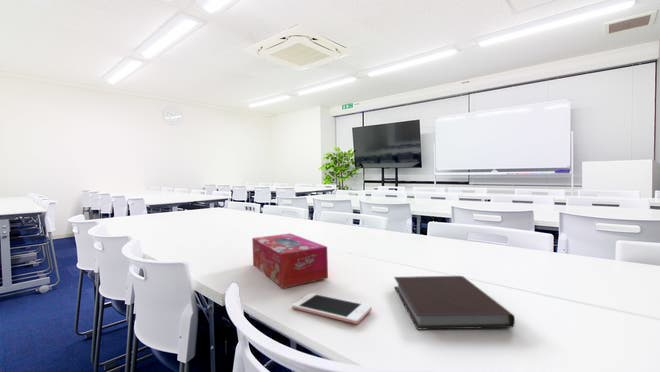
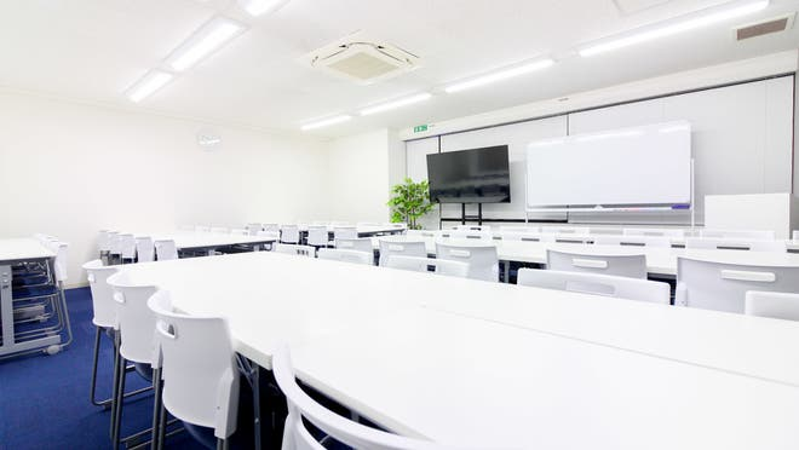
- notebook [393,275,516,331]
- tissue box [251,232,329,289]
- cell phone [291,292,373,325]
